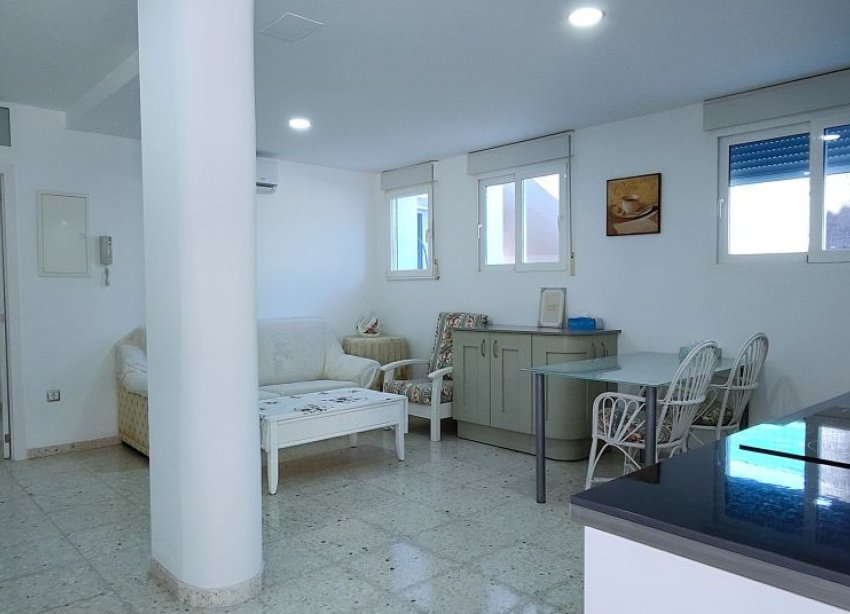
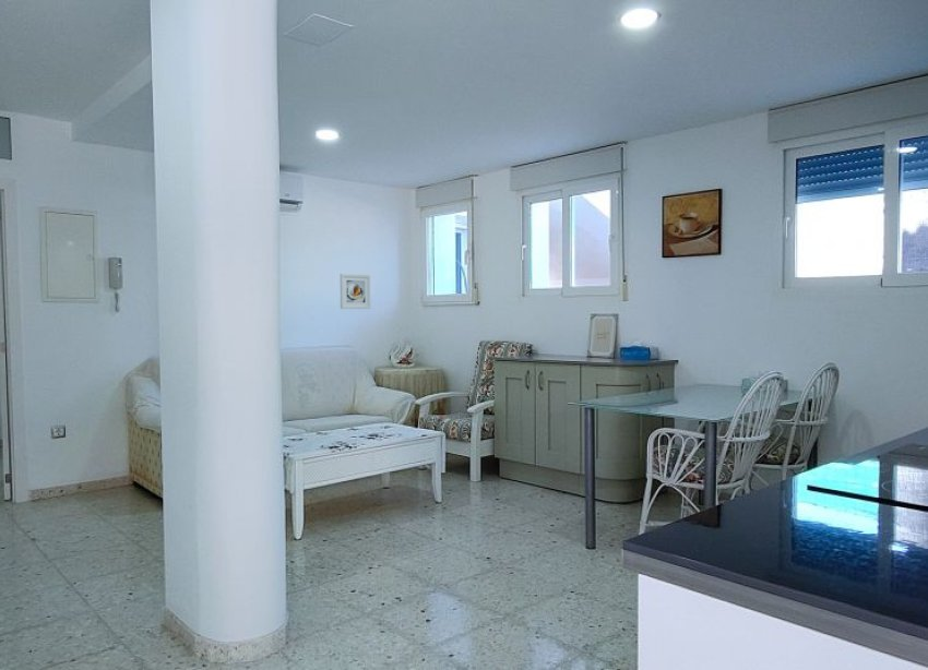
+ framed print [340,273,371,310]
